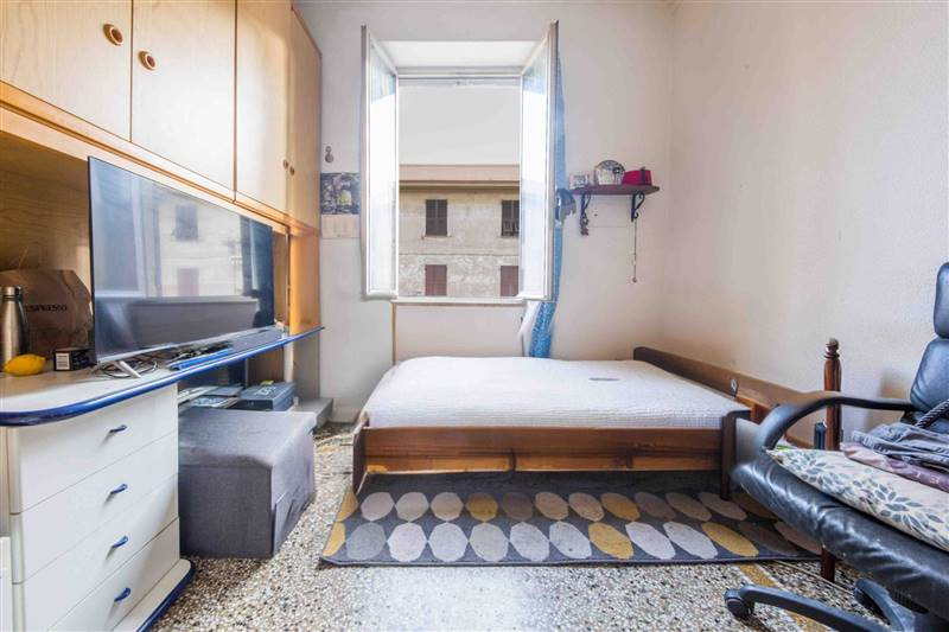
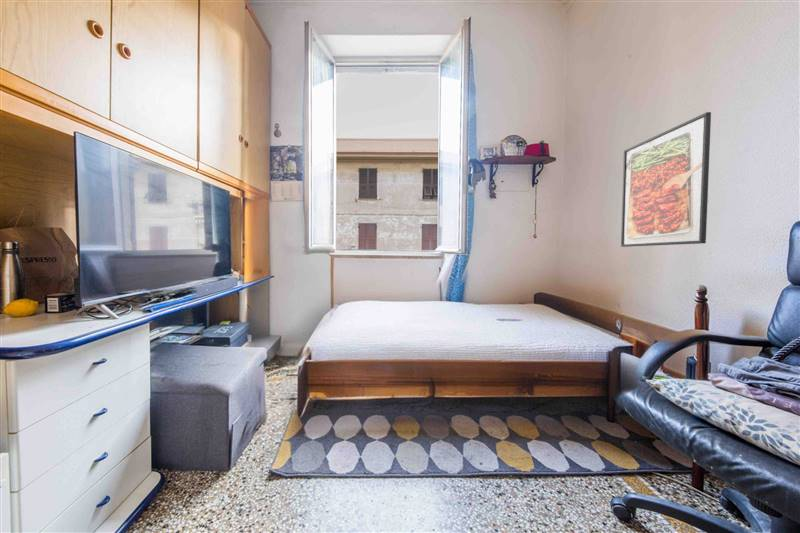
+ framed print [620,111,712,248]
